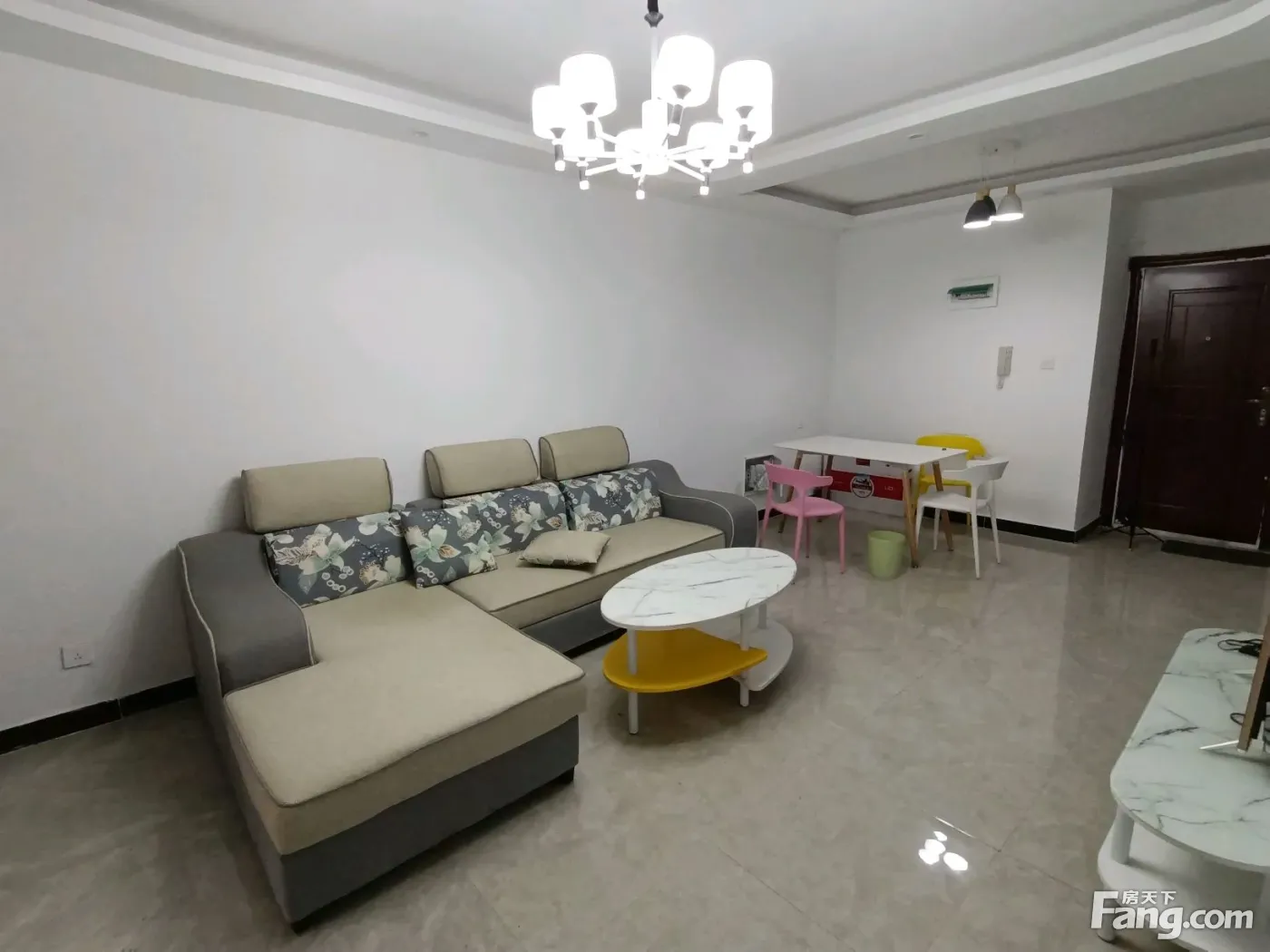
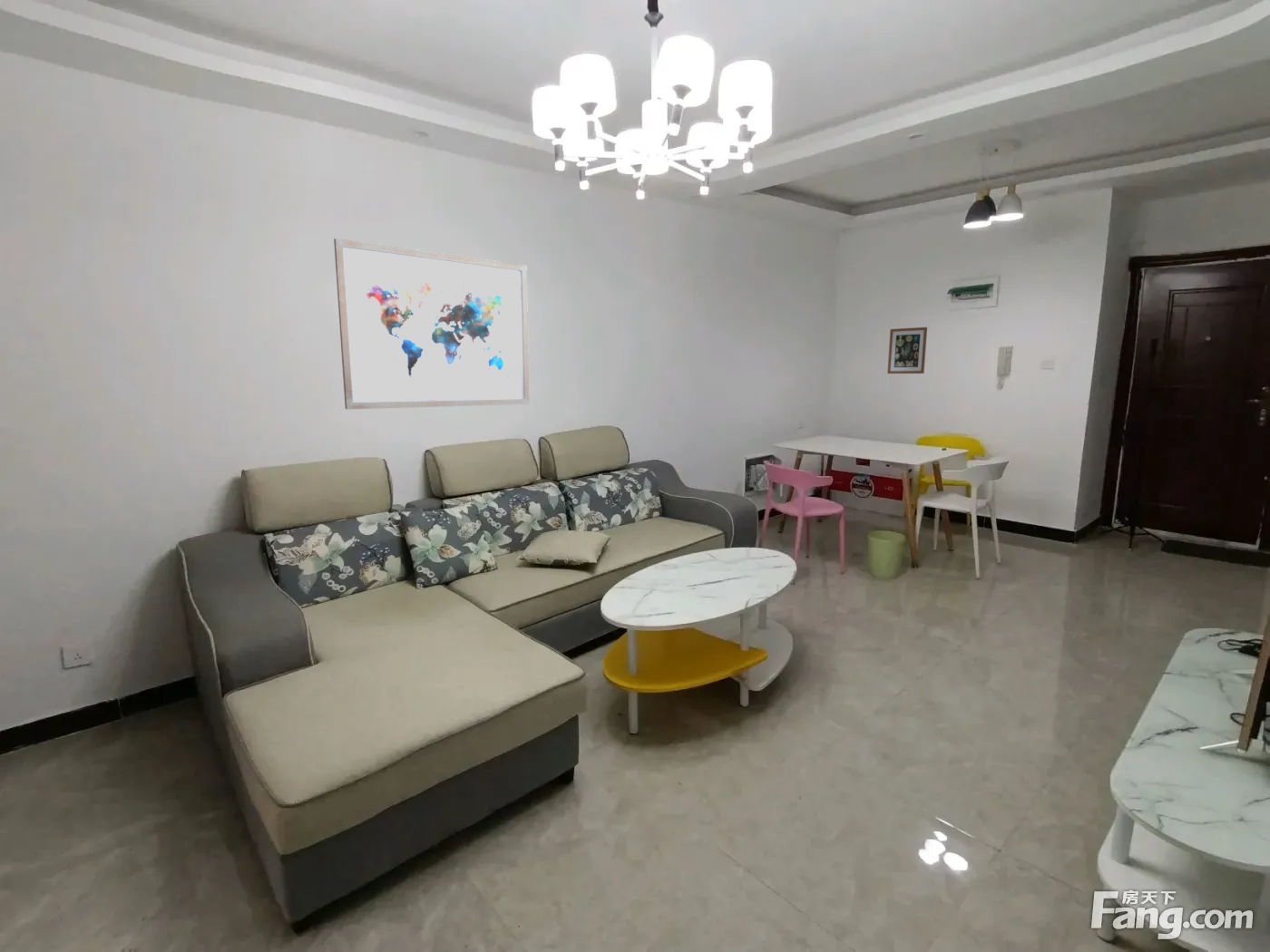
+ wall art [886,326,928,374]
+ wall art [333,238,531,410]
